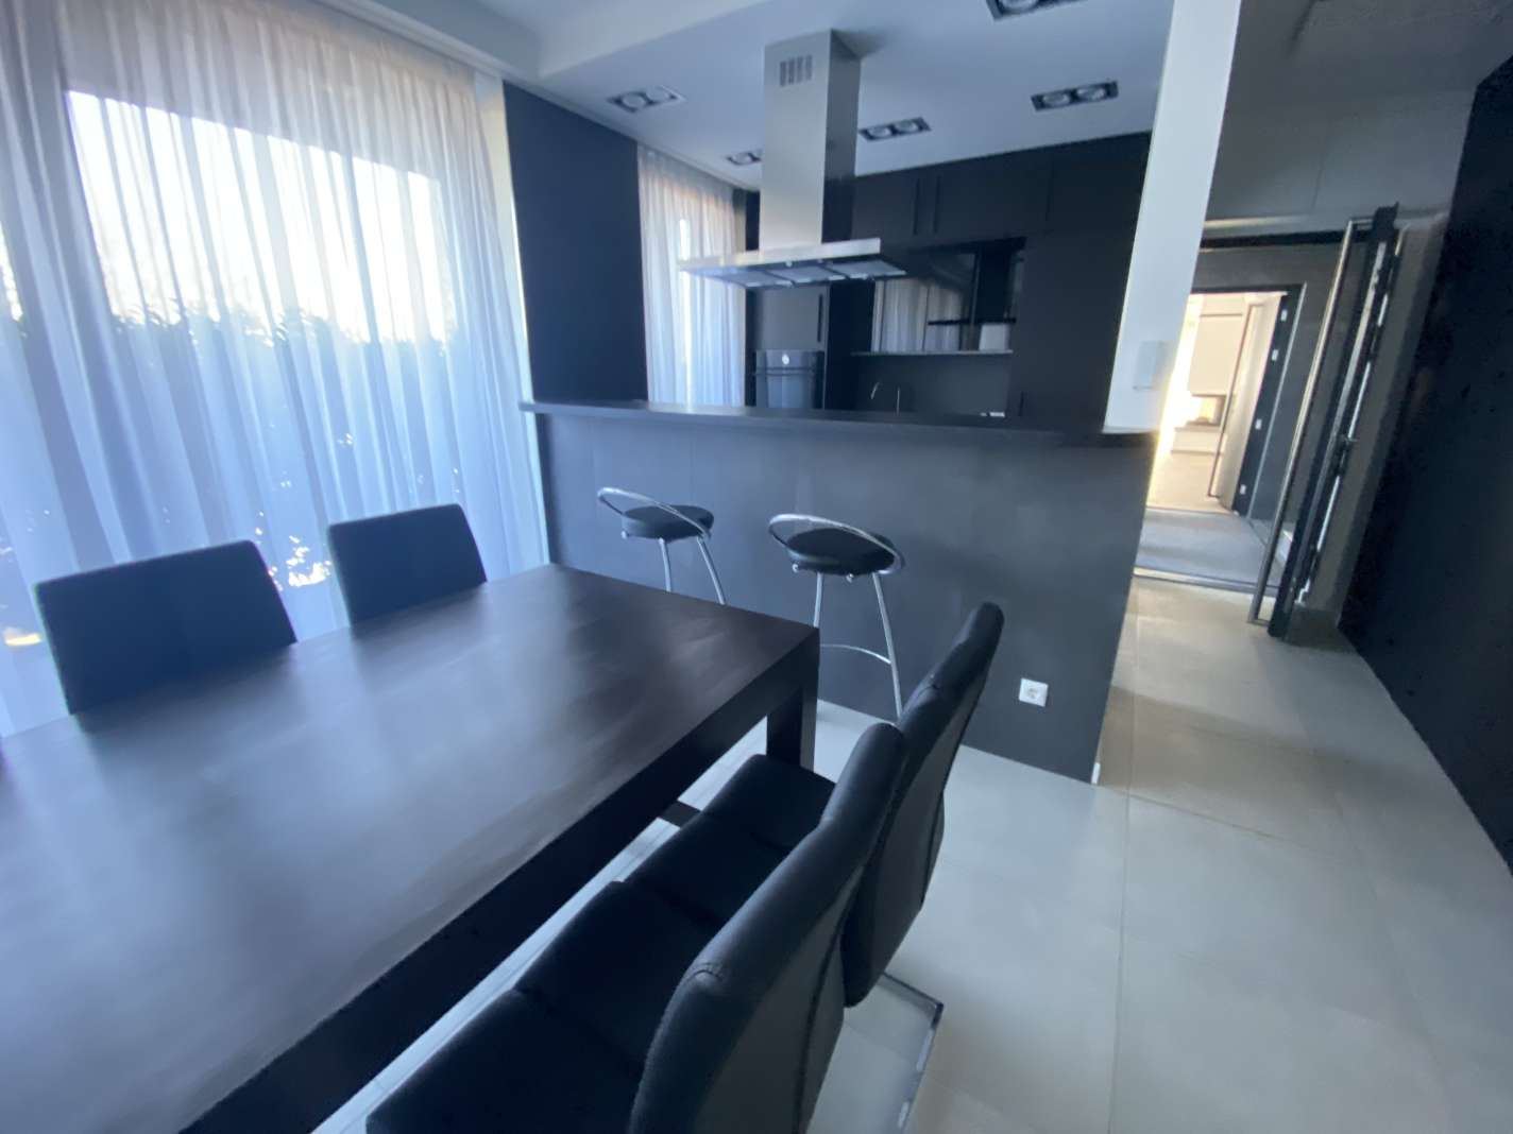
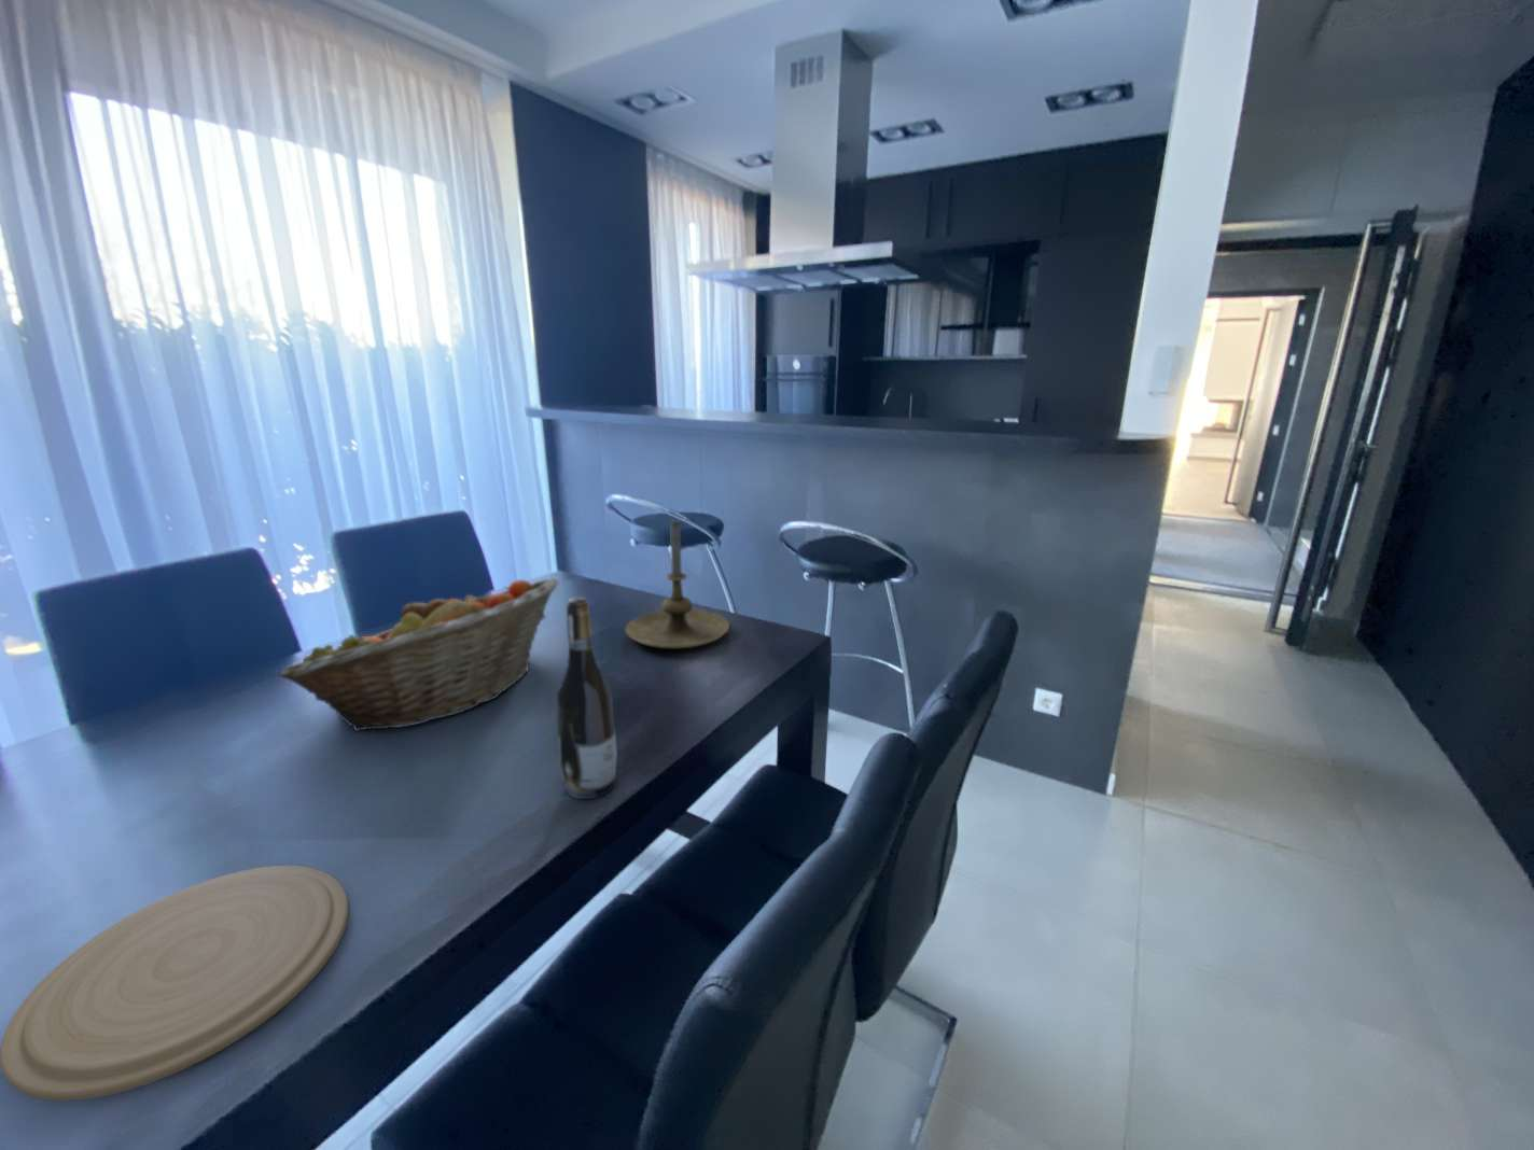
+ wine bottle [556,596,618,800]
+ candle holder [624,519,731,650]
+ plate [0,865,350,1102]
+ fruit basket [278,577,560,732]
